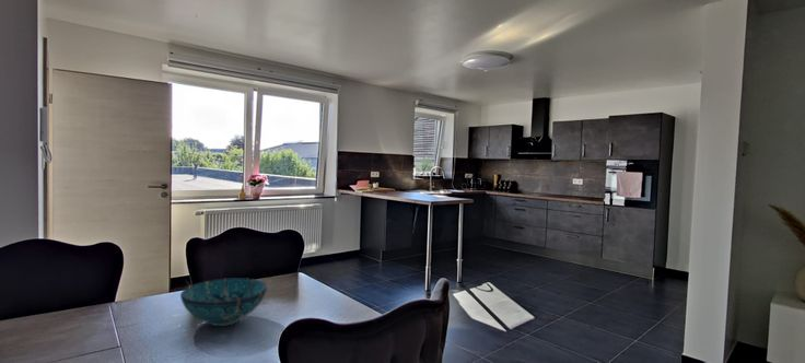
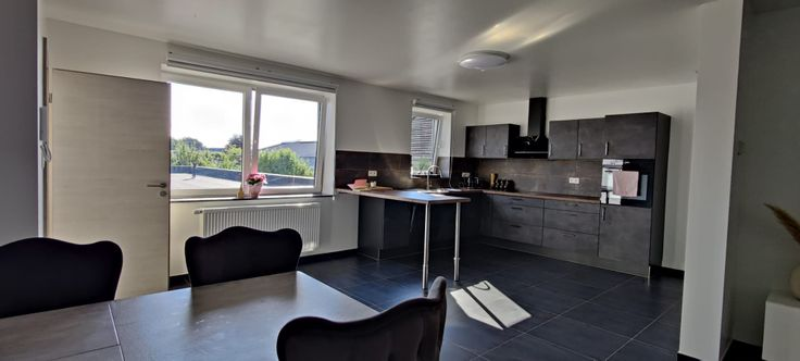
- decorative bowl [179,277,268,327]
